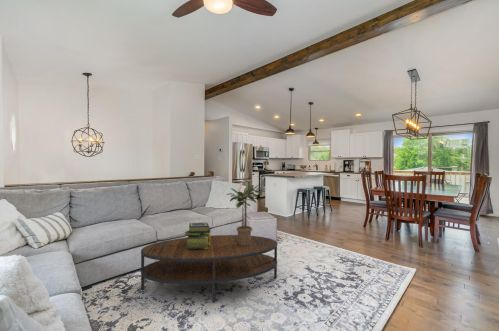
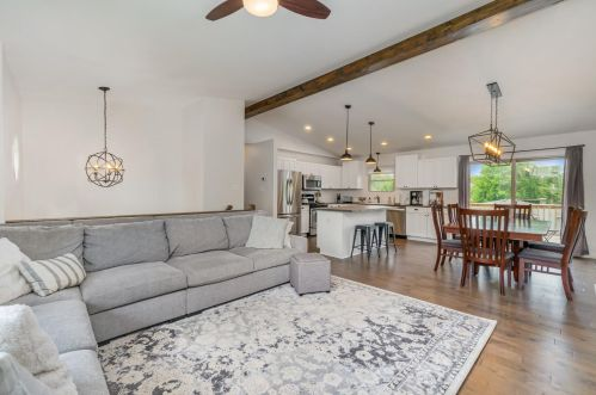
- stack of books [183,221,212,249]
- potted plant [225,183,263,246]
- coffee table [140,234,278,303]
